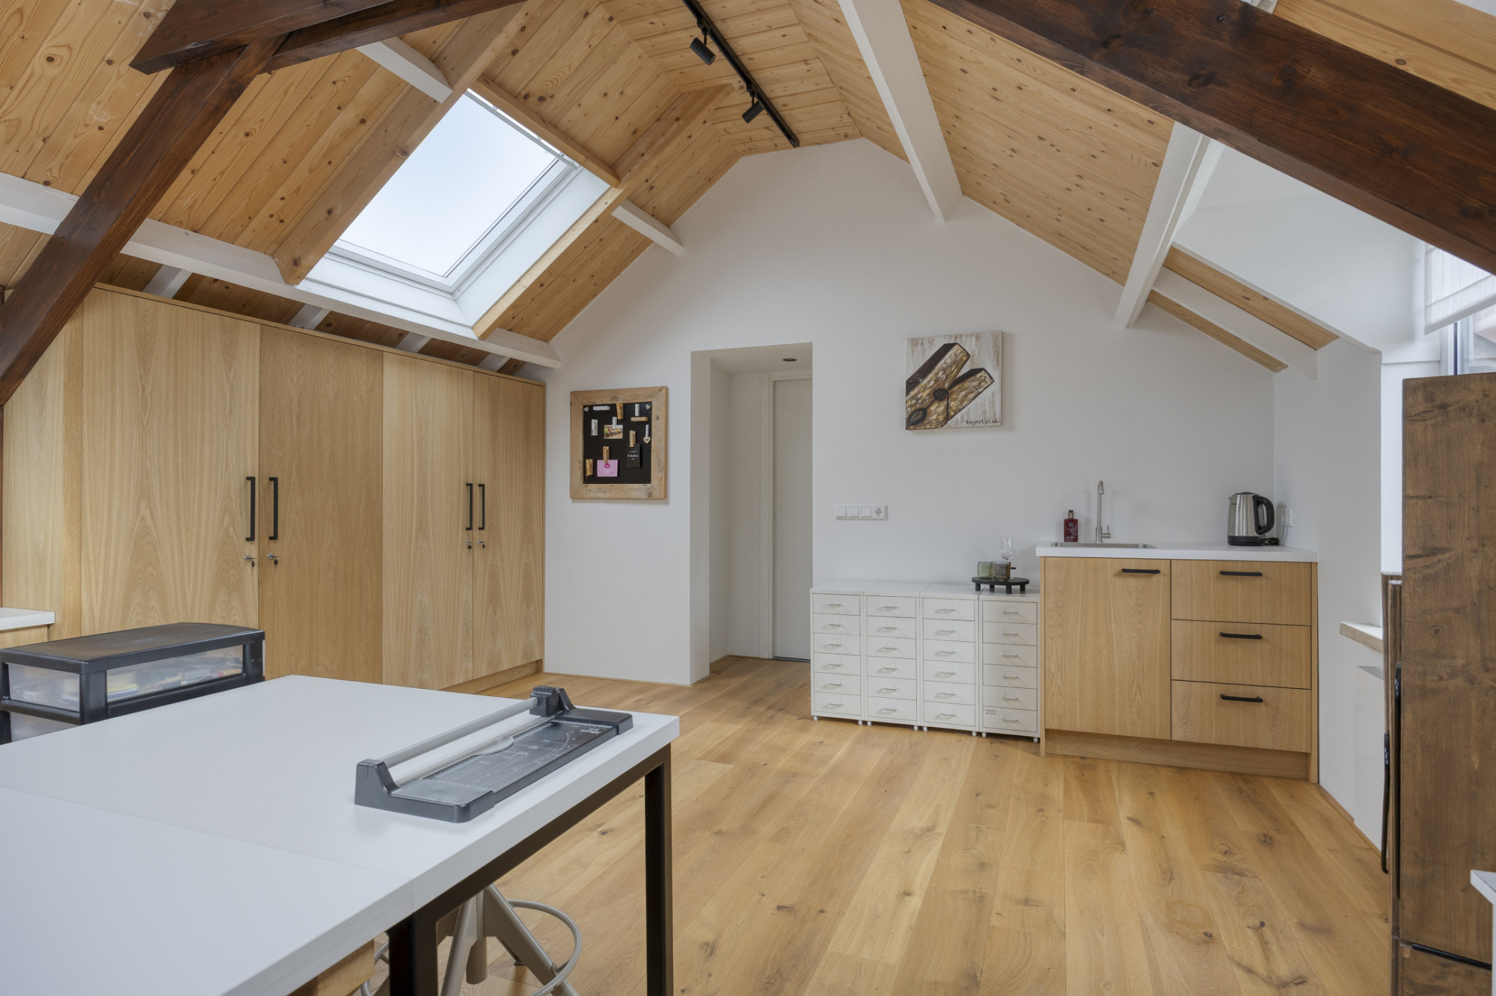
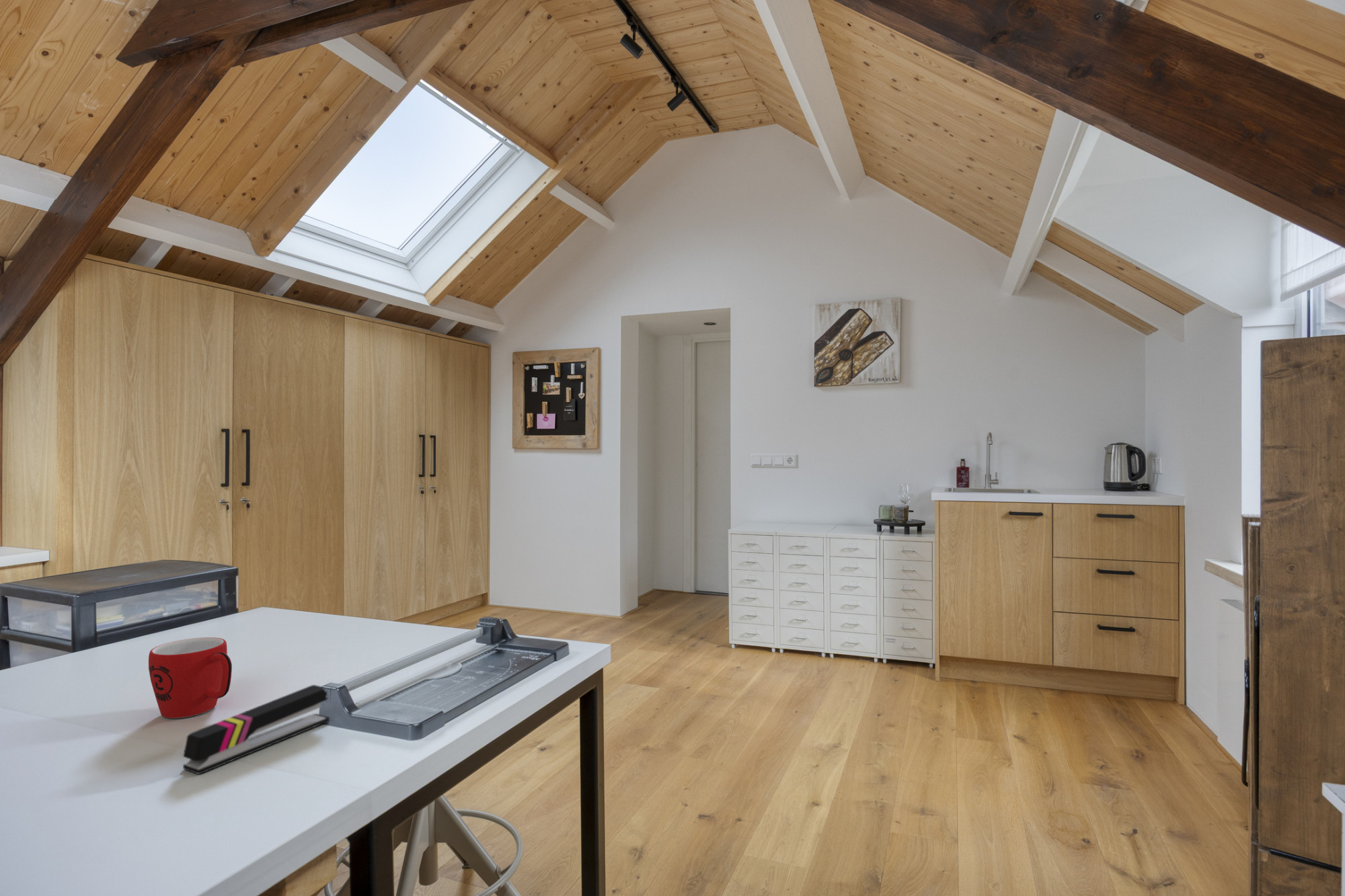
+ mug [148,637,233,719]
+ stapler [182,684,330,775]
